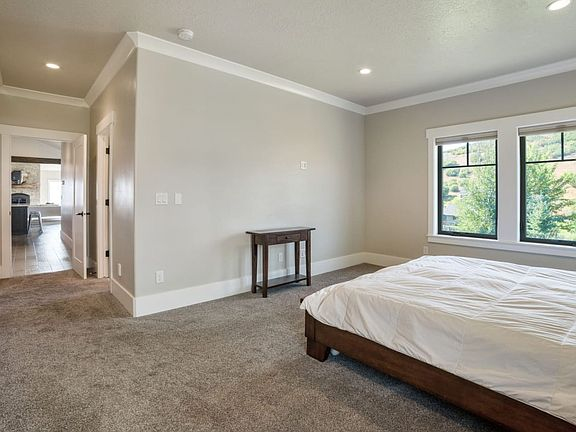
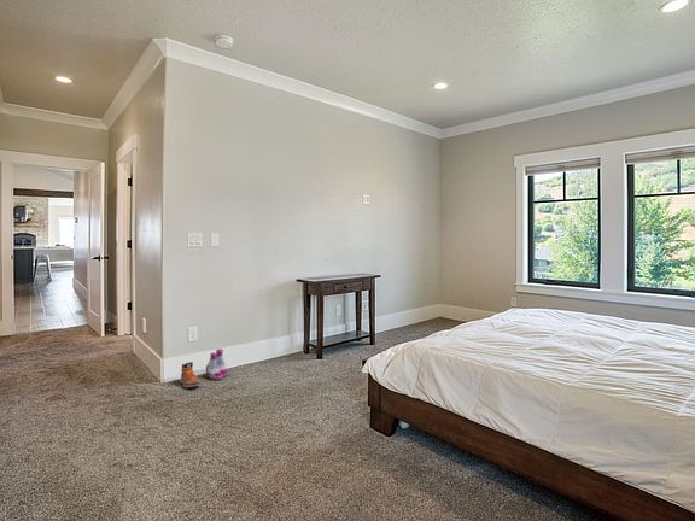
+ sneaker [179,361,202,388]
+ boots [205,347,229,381]
